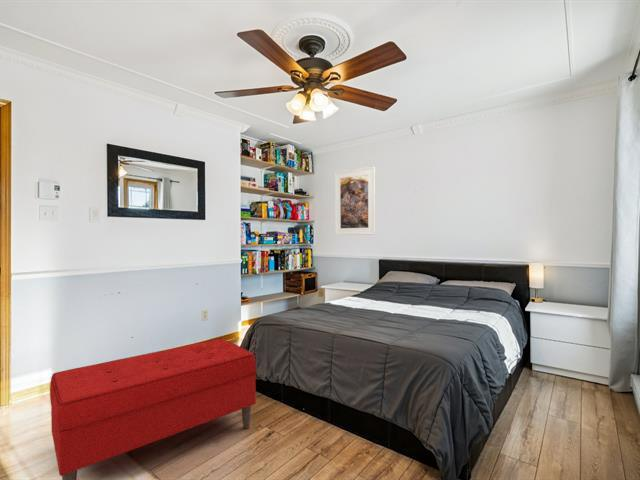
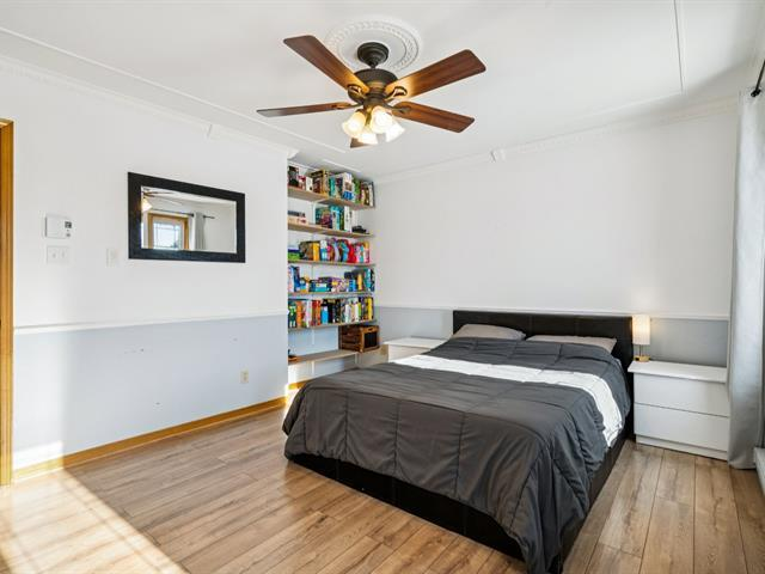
- bench [49,337,257,480]
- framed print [334,165,376,236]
